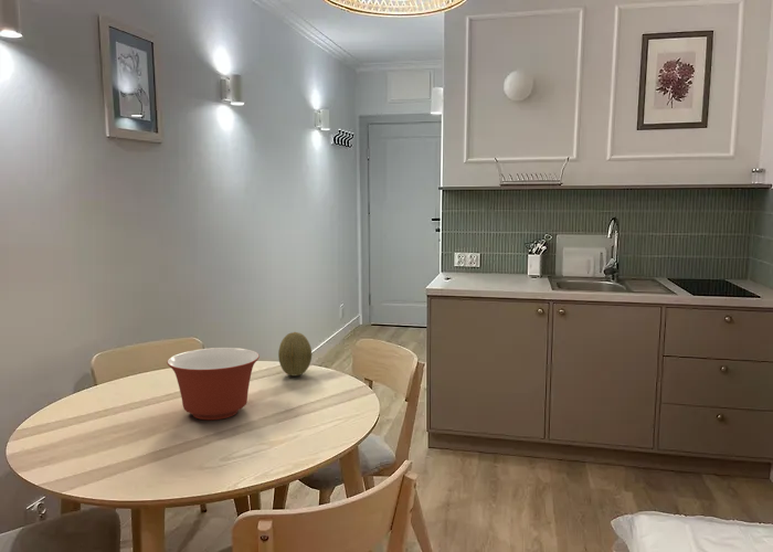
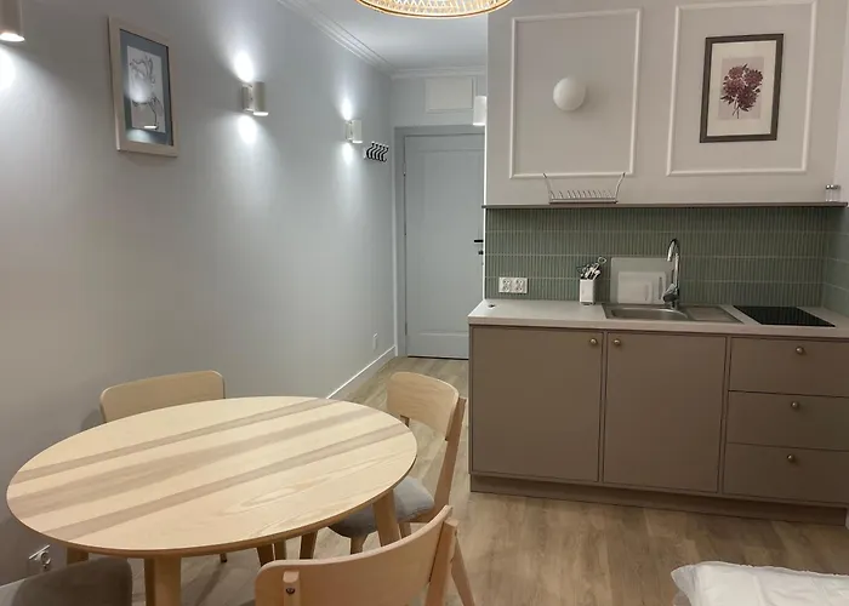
- mixing bowl [166,347,261,421]
- fruit [277,331,313,376]
